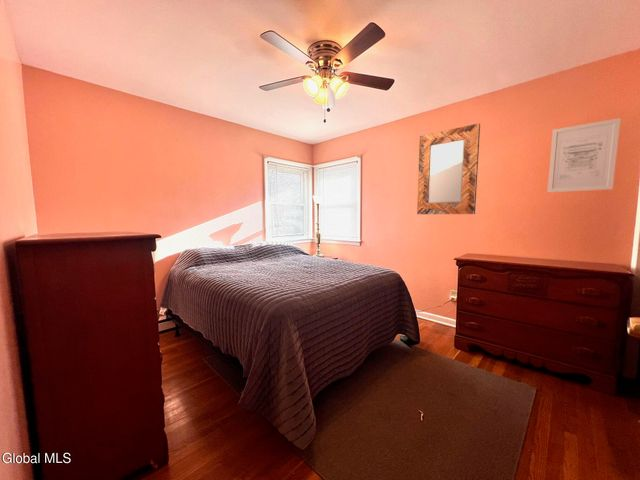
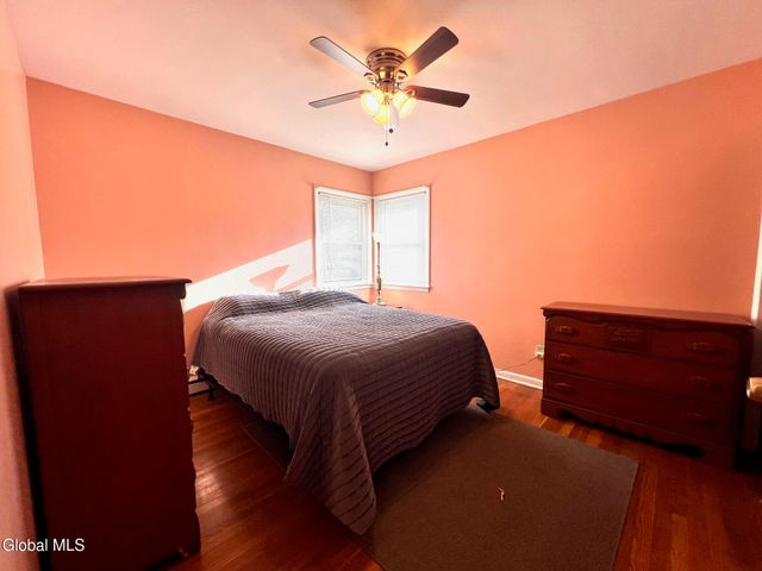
- home mirror [416,122,481,215]
- wall art [546,117,622,193]
